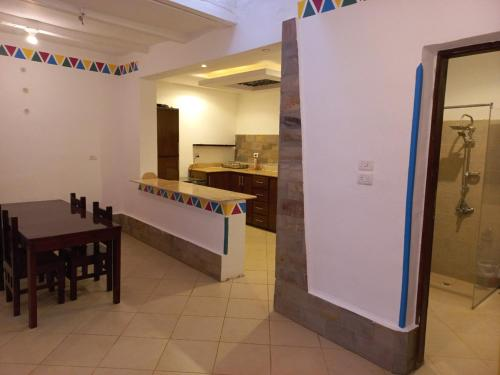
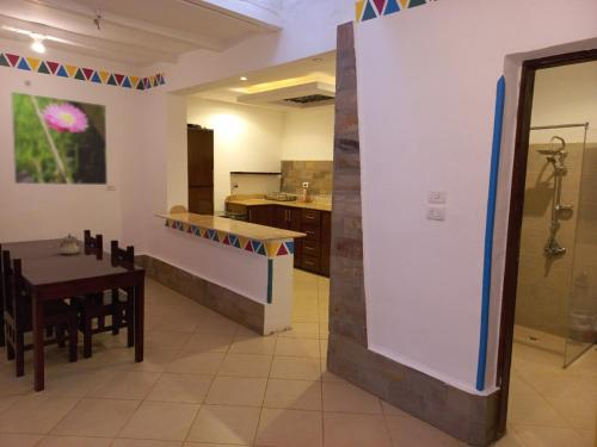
+ teapot [53,232,84,255]
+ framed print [10,91,109,186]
